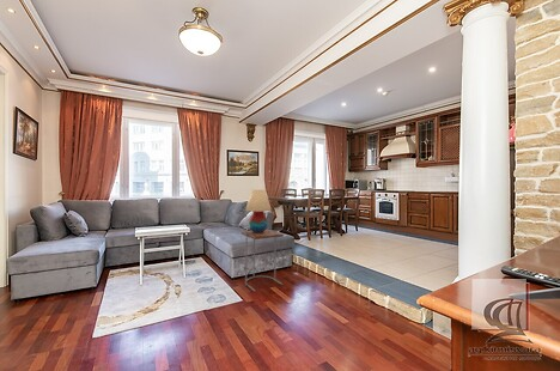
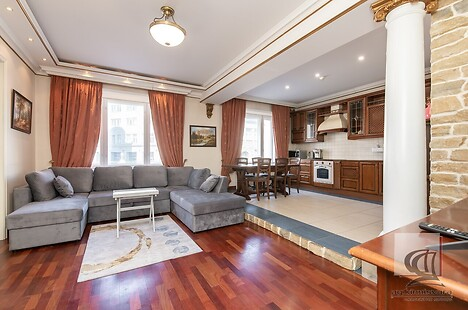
- table lamp [244,189,273,233]
- side table [239,229,285,293]
